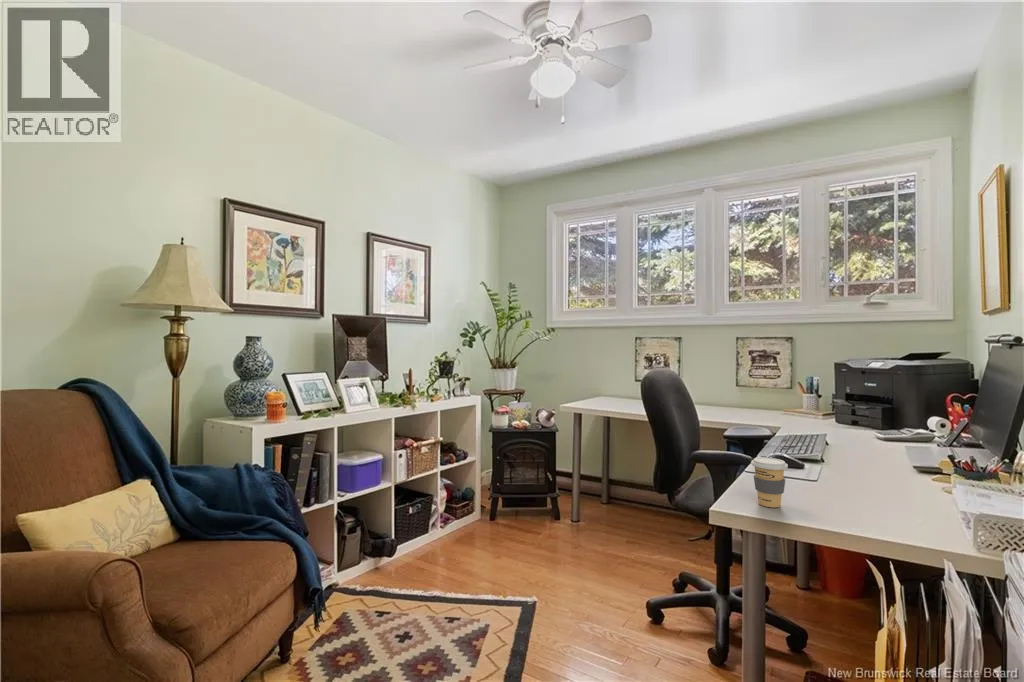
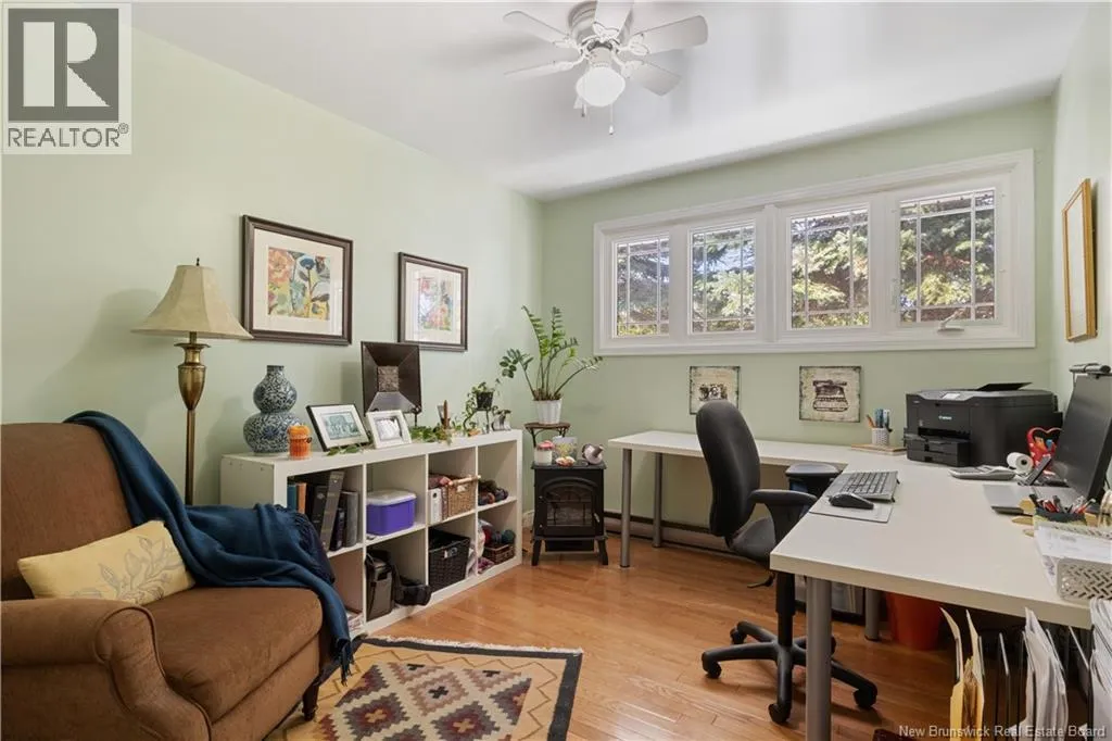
- coffee cup [750,456,789,508]
